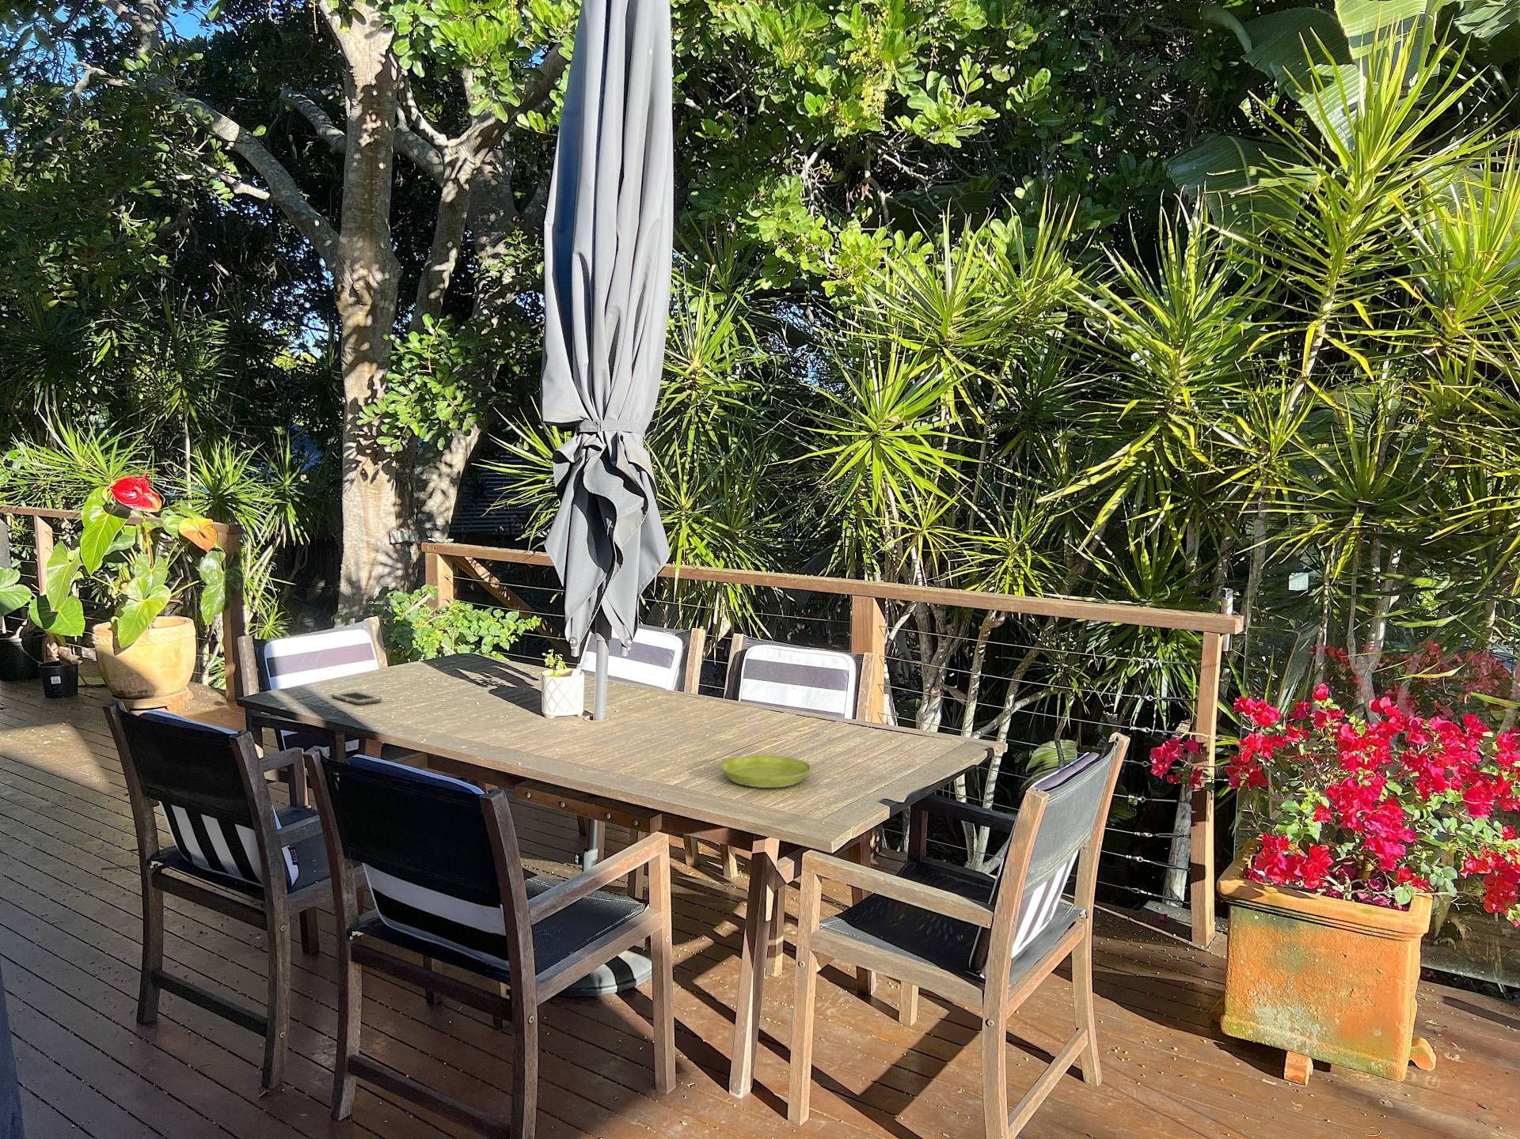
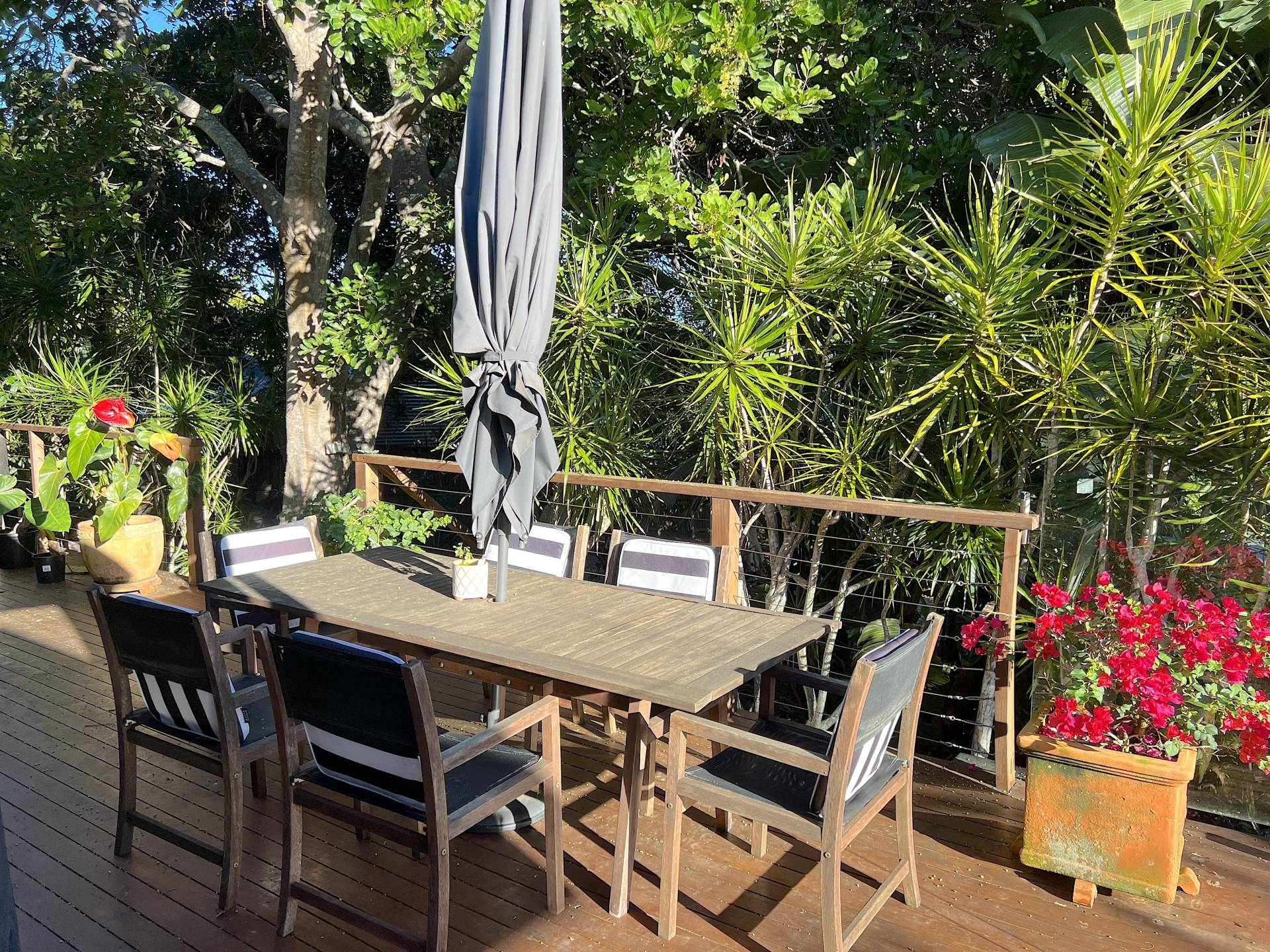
- cell phone [330,690,382,705]
- saucer [719,755,813,788]
